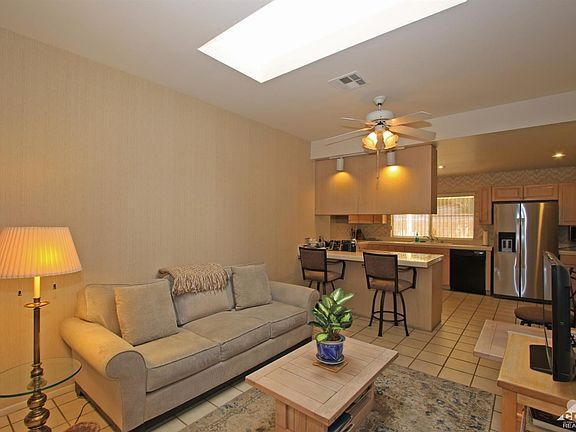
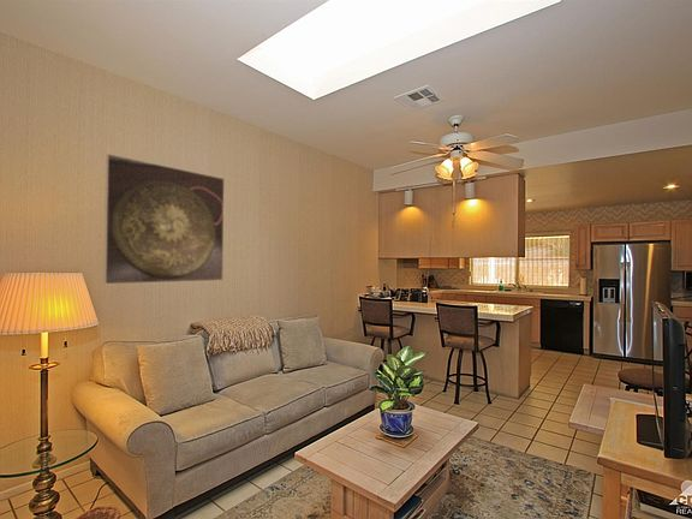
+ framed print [102,153,226,286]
